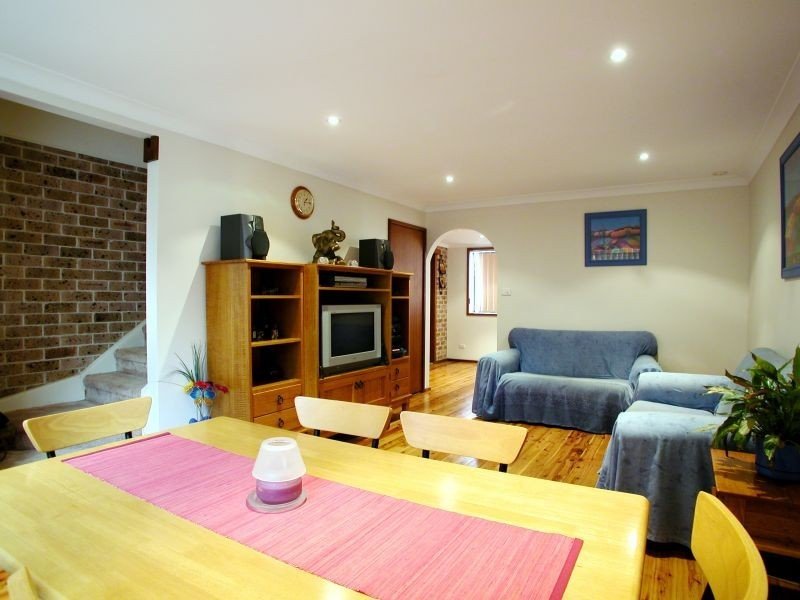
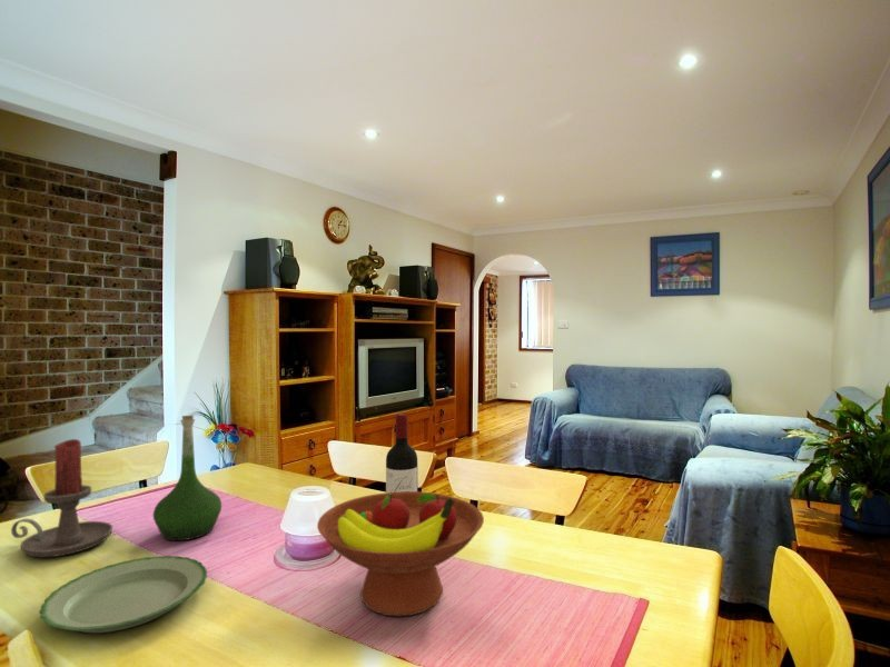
+ fruit bowl [316,490,485,618]
+ wine bottle [385,412,418,492]
+ candle holder [10,438,113,558]
+ plate [38,555,208,634]
+ vase [152,415,222,541]
